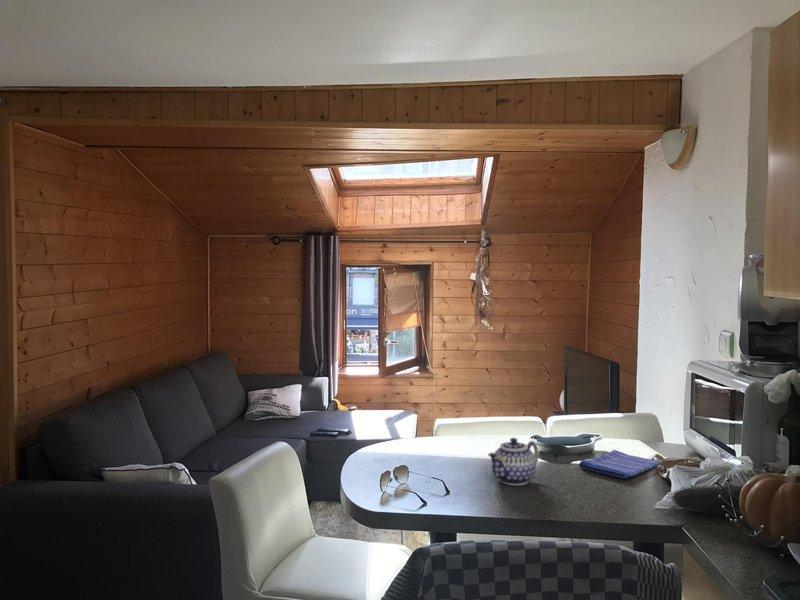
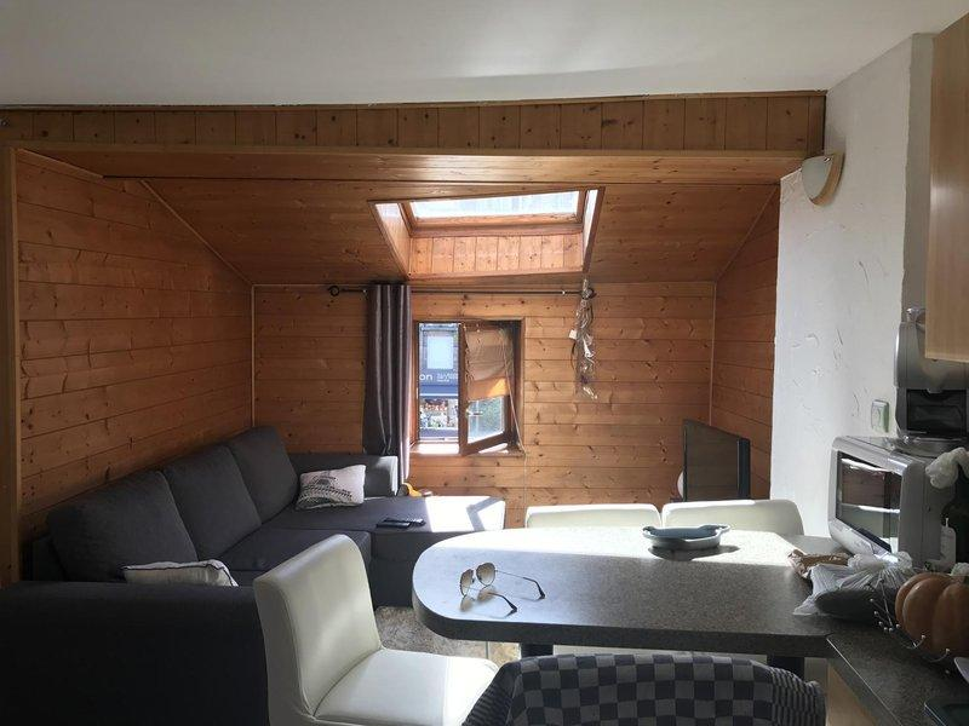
- teapot [487,437,540,486]
- dish towel [578,449,662,480]
